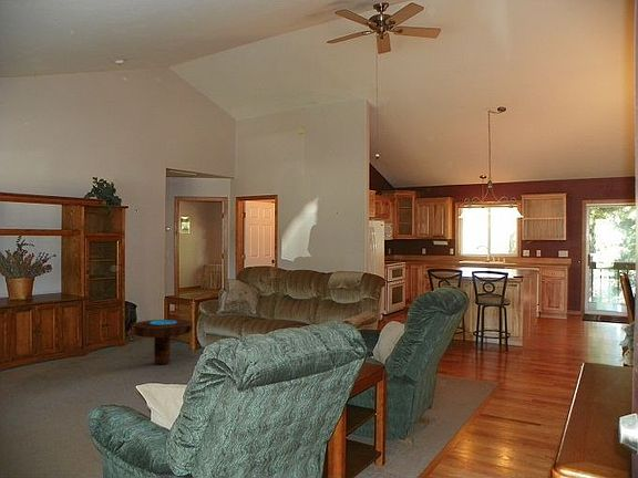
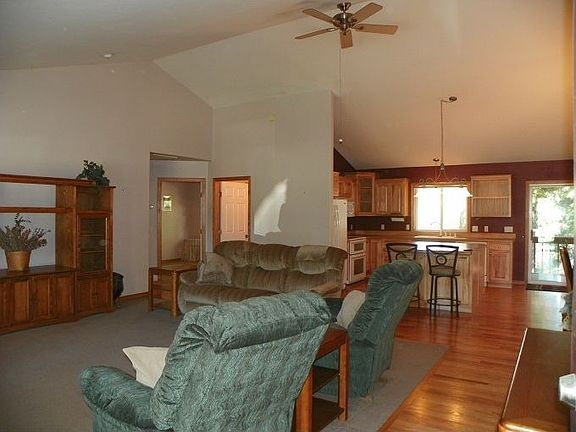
- side table [131,319,194,366]
